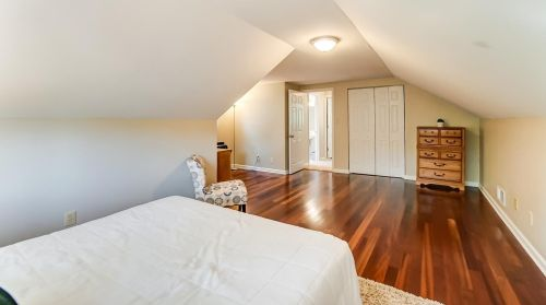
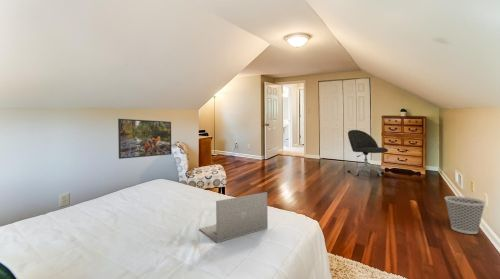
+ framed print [117,118,172,160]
+ wastebasket [444,195,487,235]
+ office chair [346,129,389,178]
+ laptop [198,191,269,243]
